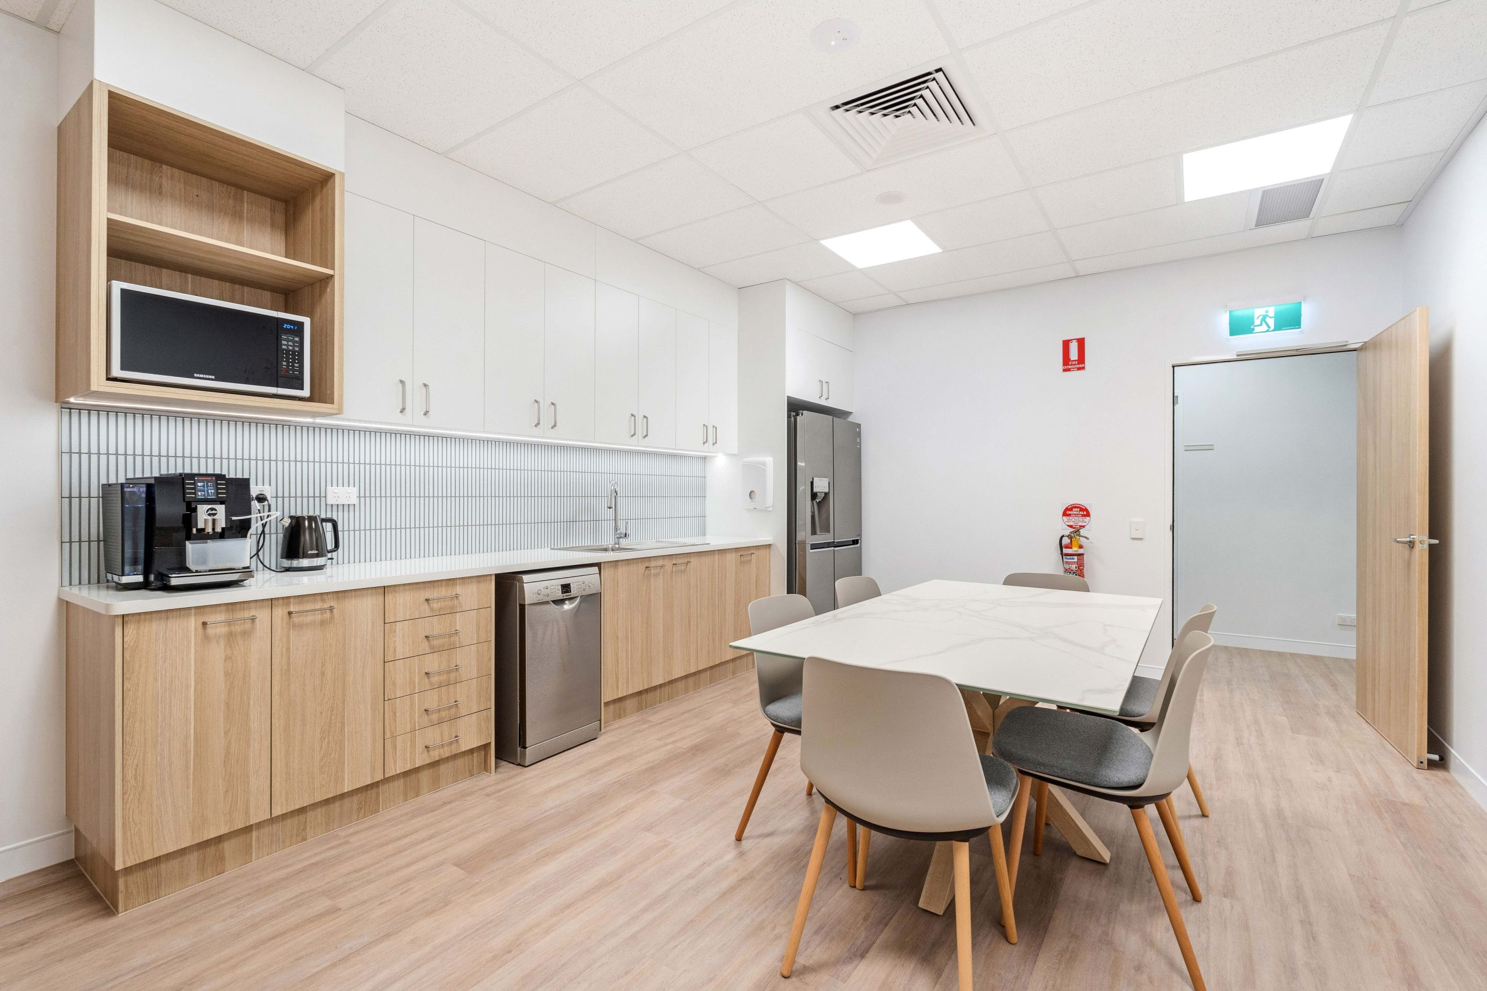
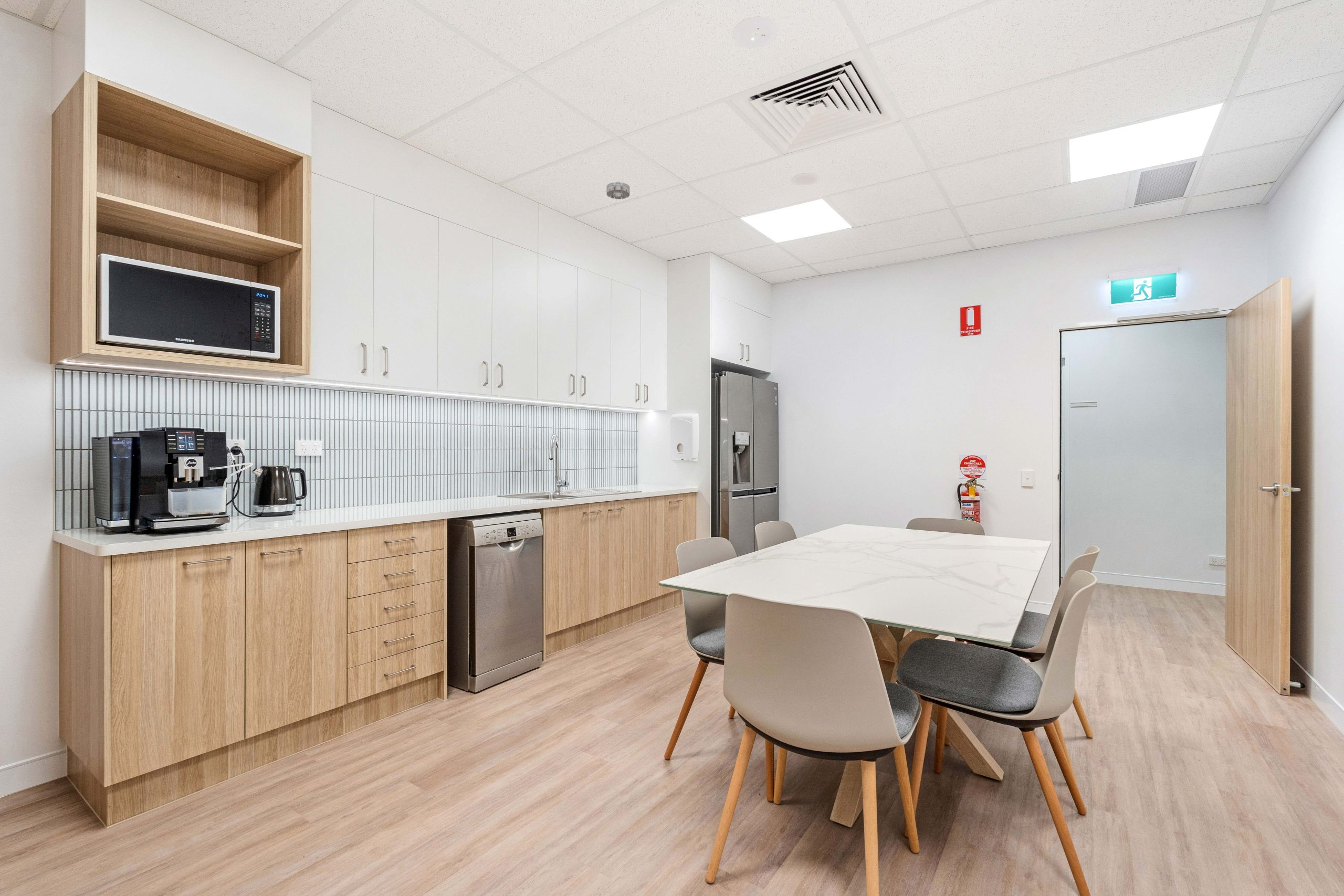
+ smoke detector [606,181,631,199]
